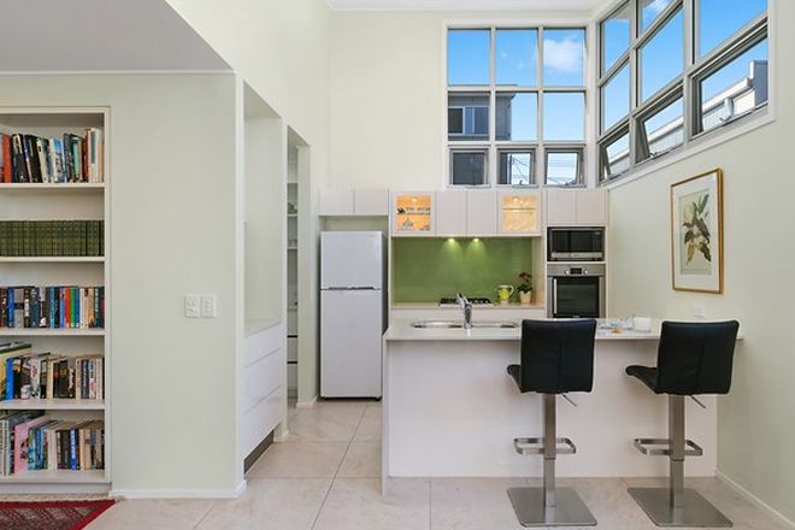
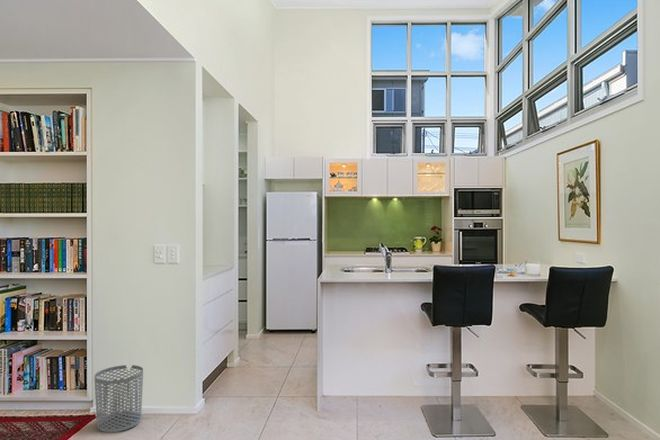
+ waste bin [94,364,144,433]
